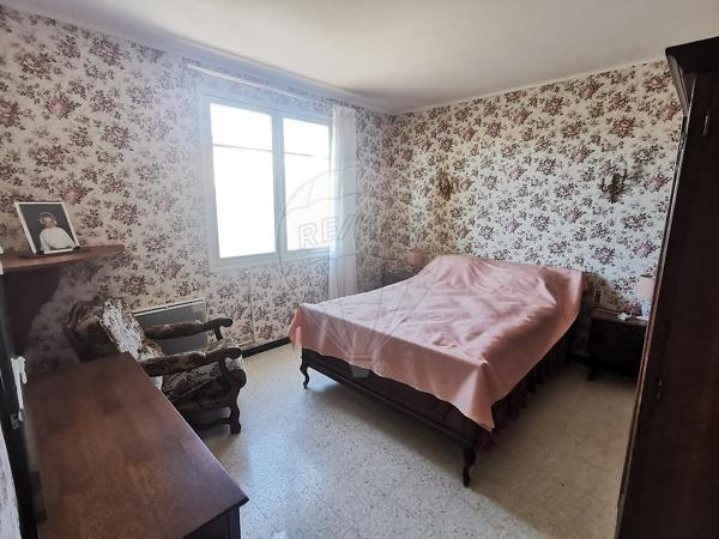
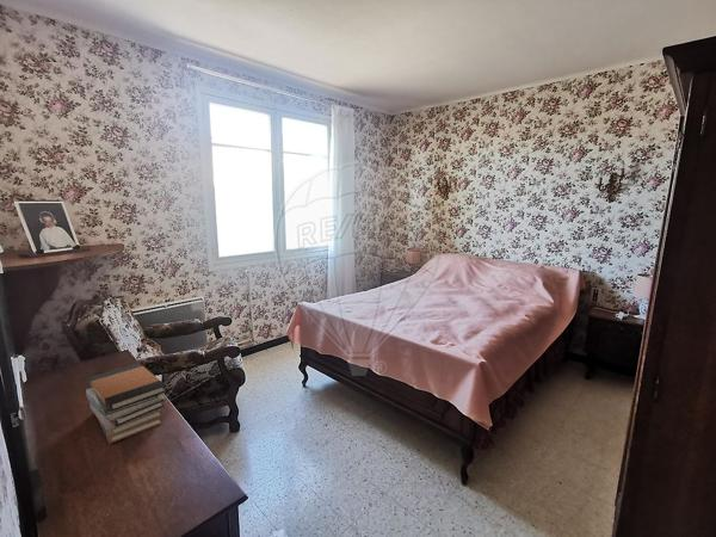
+ book stack [85,362,167,445]
